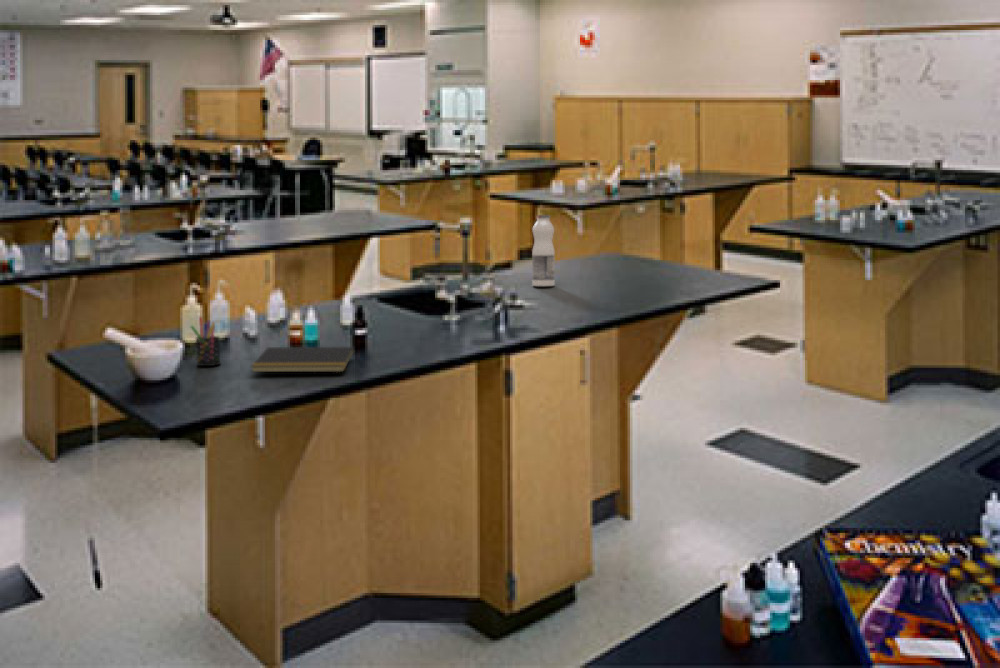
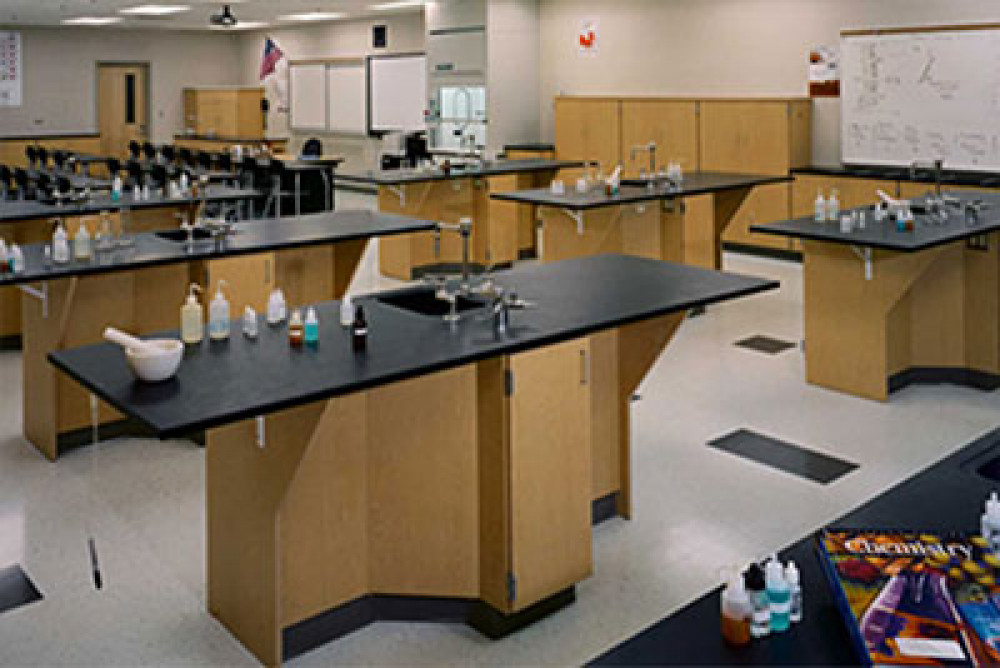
- notepad [250,346,356,373]
- pen holder [190,316,222,367]
- beverage bottle [531,214,556,287]
